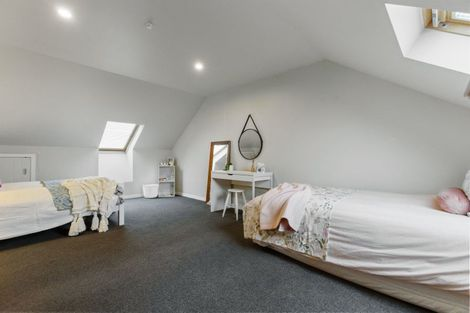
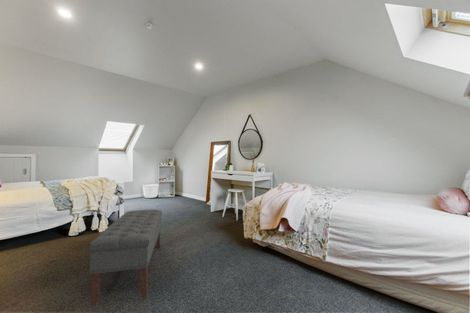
+ bench [87,208,163,307]
